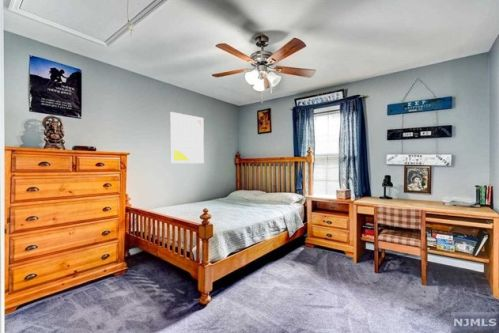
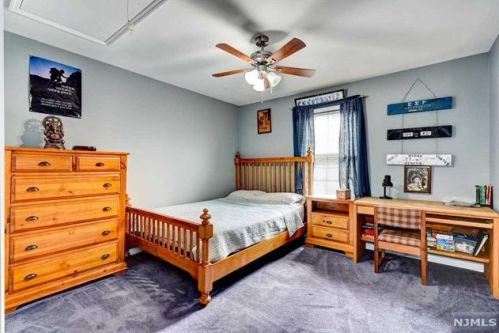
- wall art [169,111,205,164]
